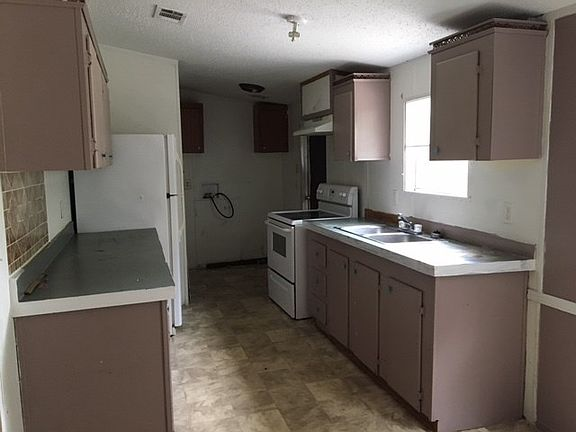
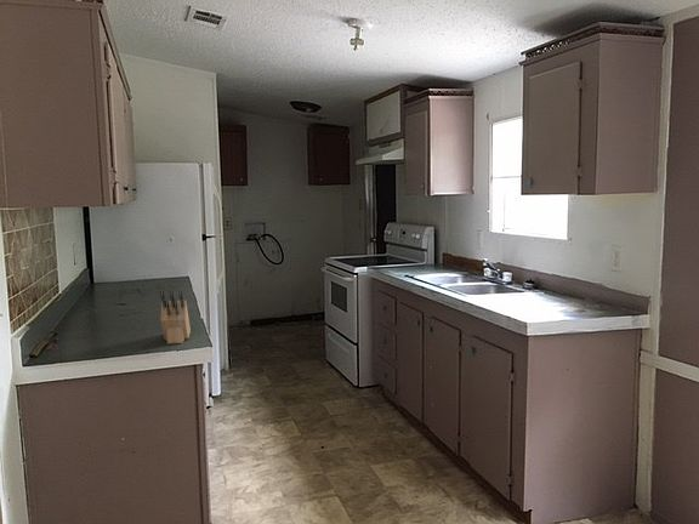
+ knife block [159,289,192,344]
